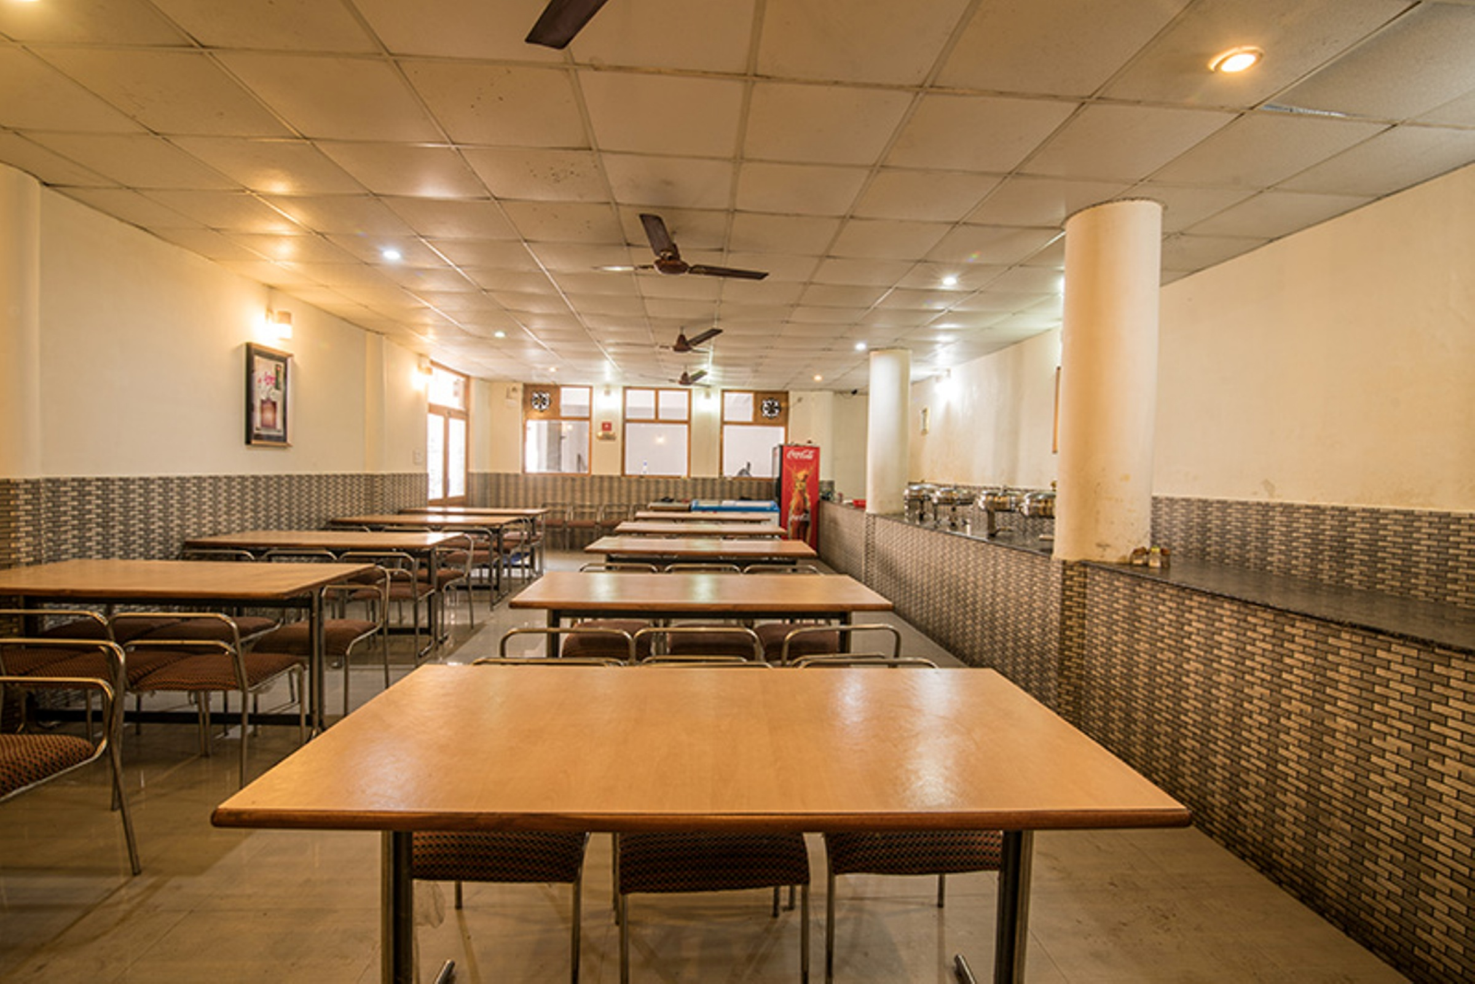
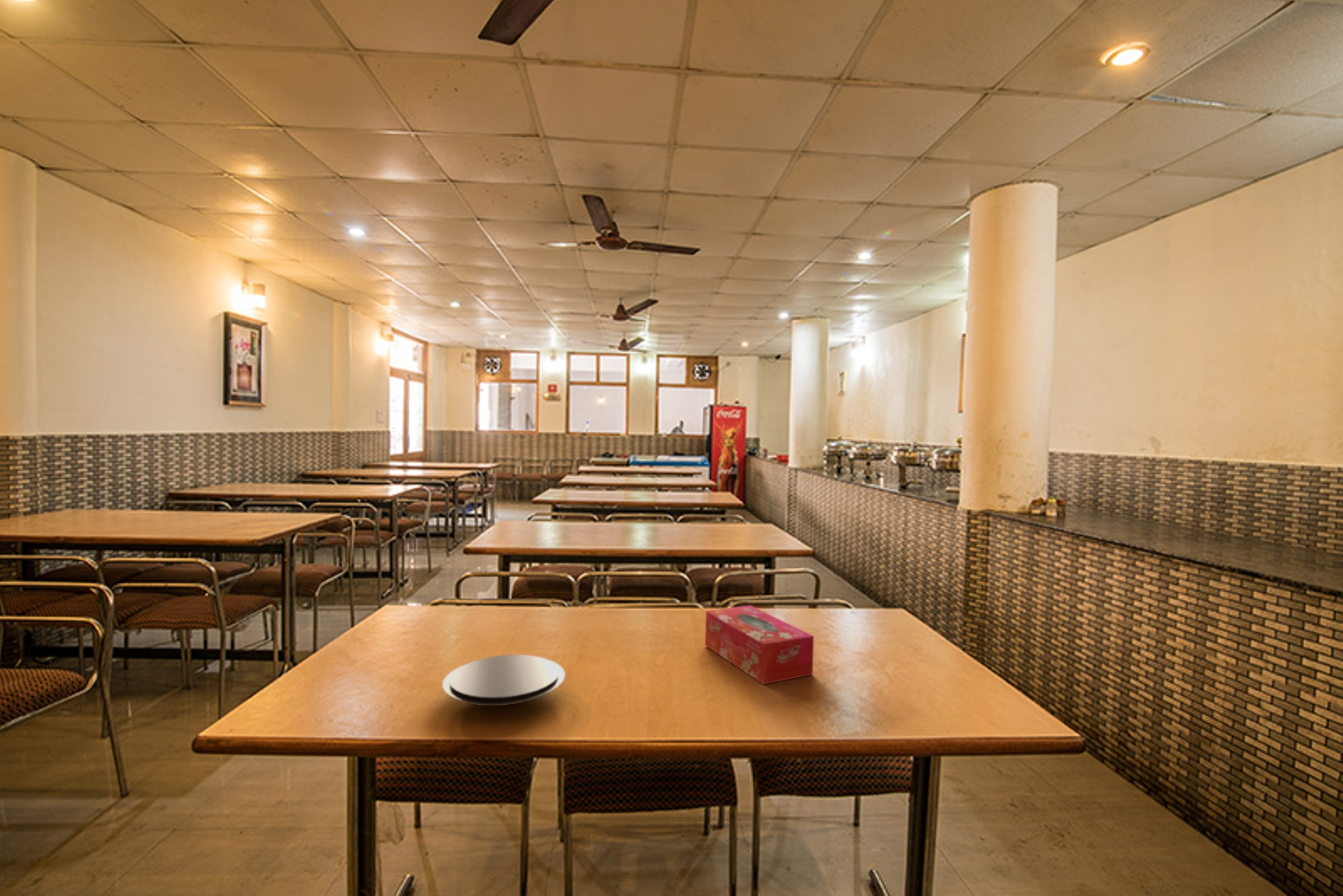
+ tissue box [705,605,814,685]
+ plate [442,654,566,706]
